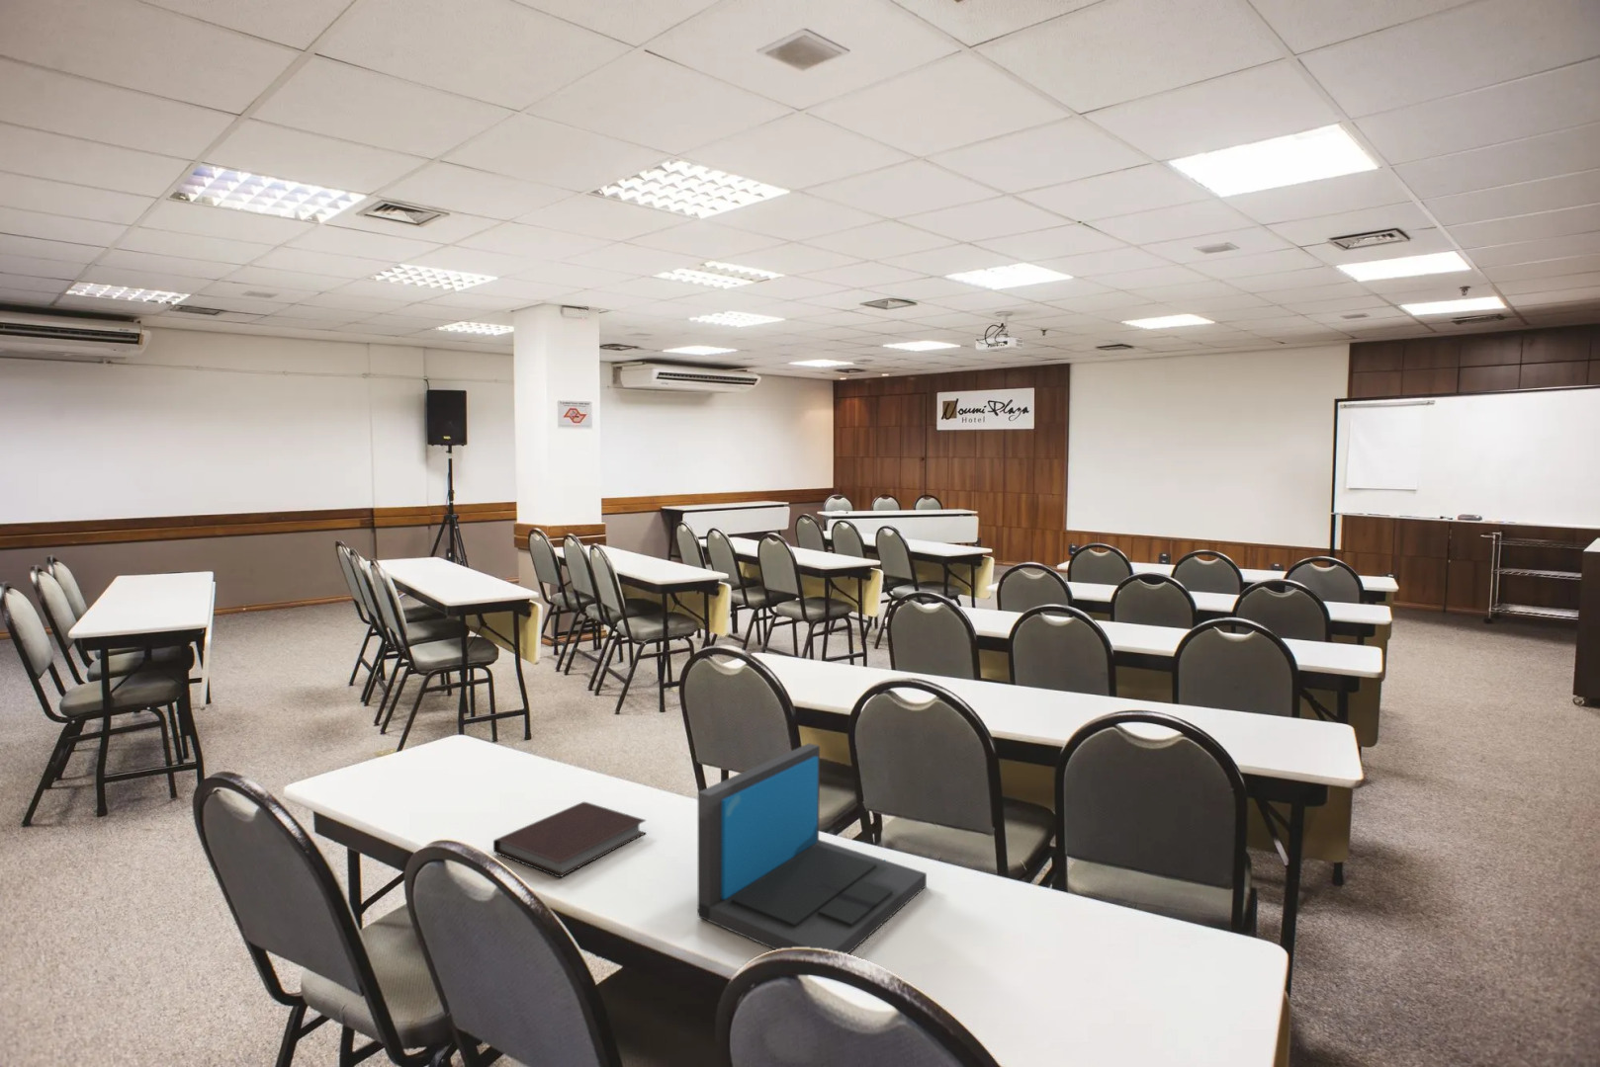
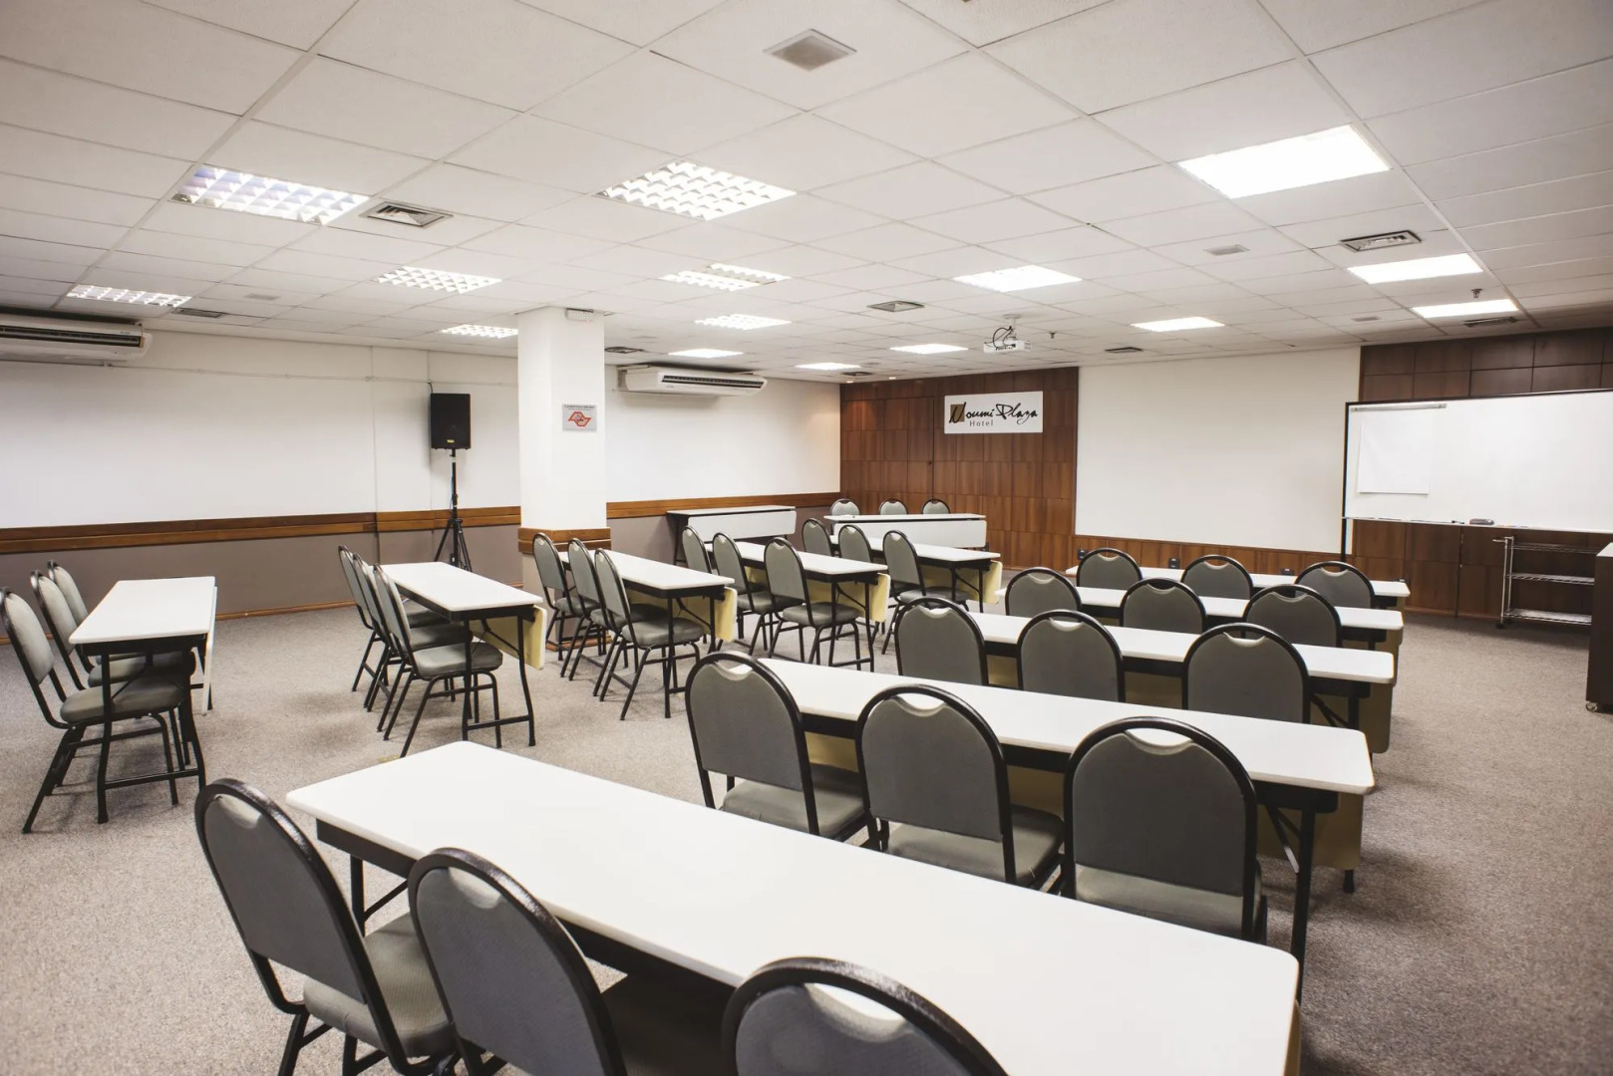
- notebook [492,801,648,879]
- laptop [697,742,928,955]
